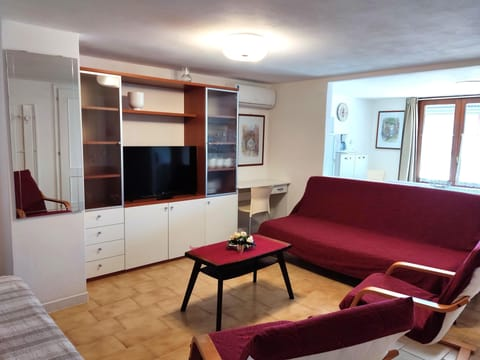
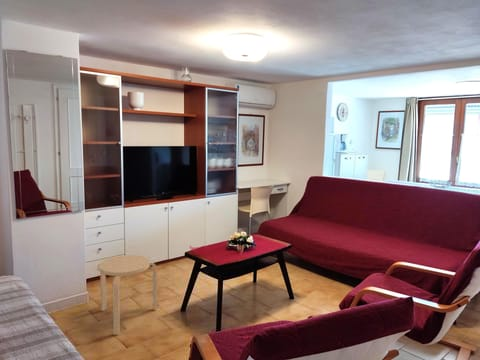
+ stool [98,254,158,336]
